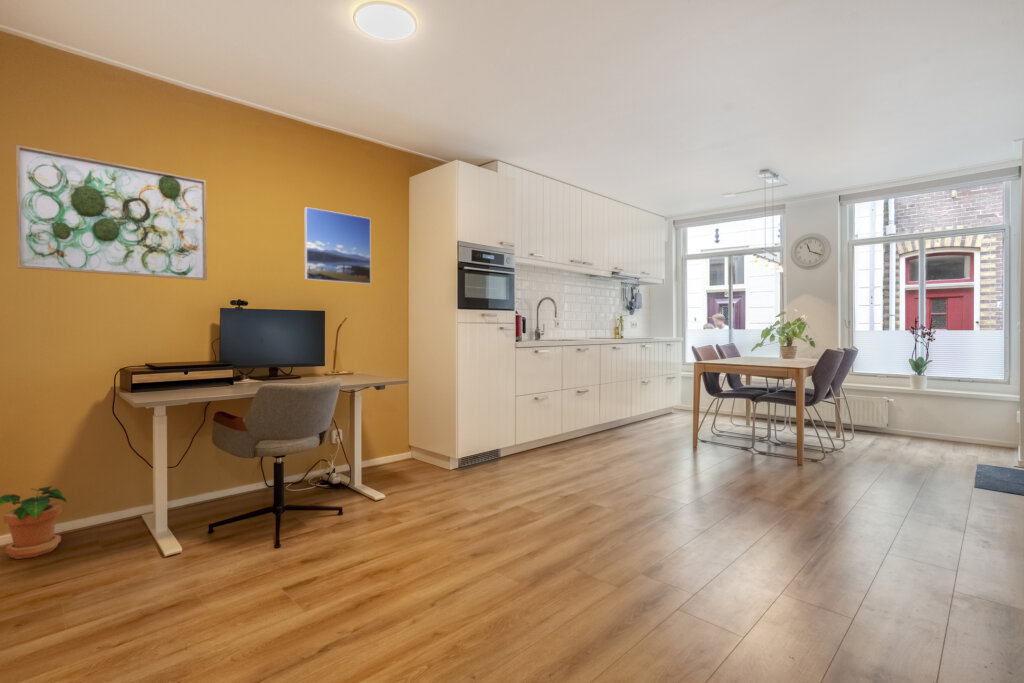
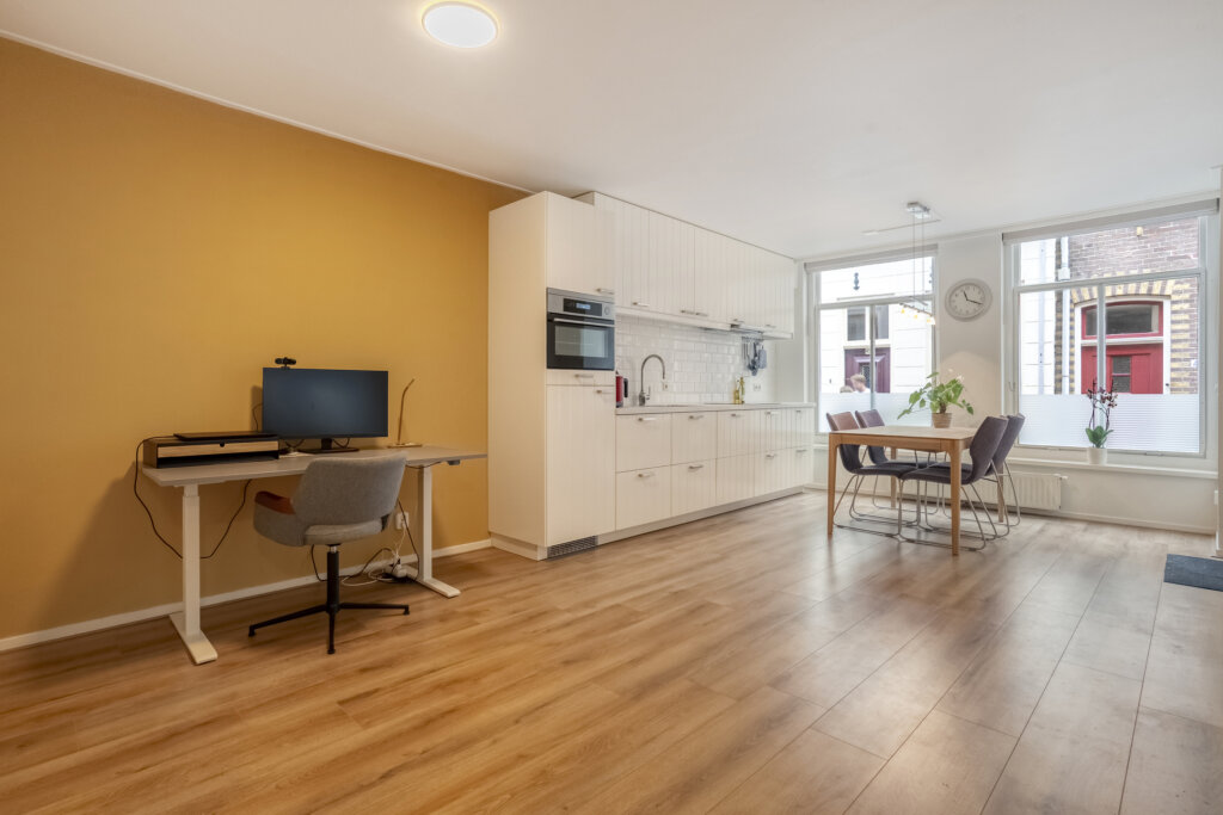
- wall art [15,144,208,281]
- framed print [303,206,372,285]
- potted plant [0,485,67,560]
